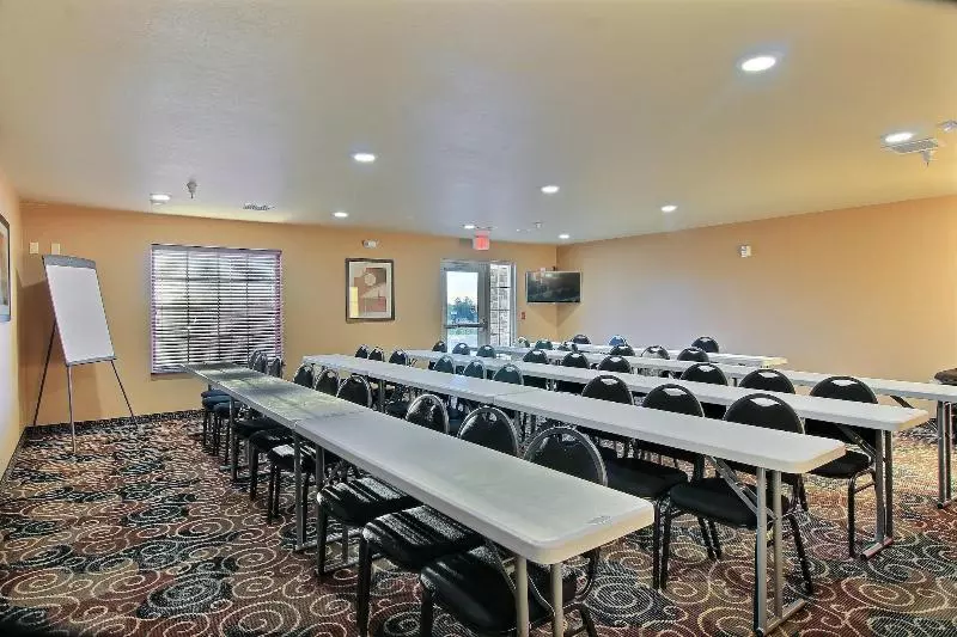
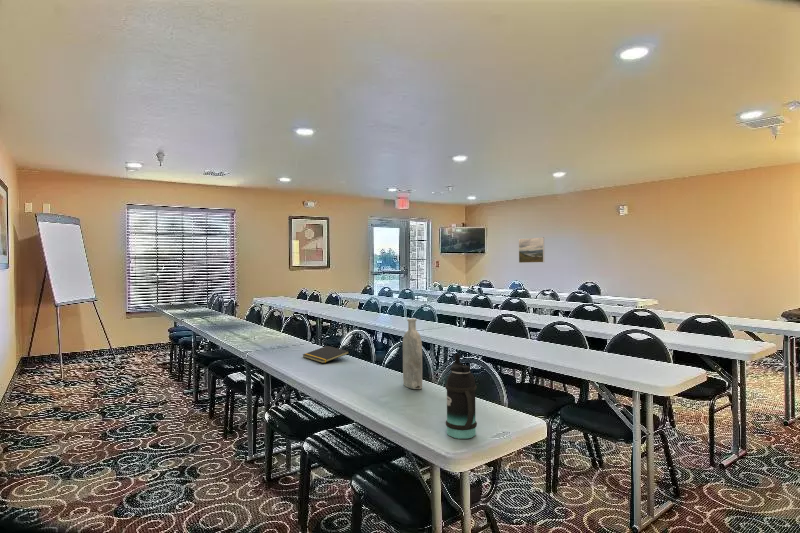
+ bottle [402,317,423,390]
+ notepad [302,345,350,364]
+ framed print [518,236,545,264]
+ bottle [444,353,478,440]
